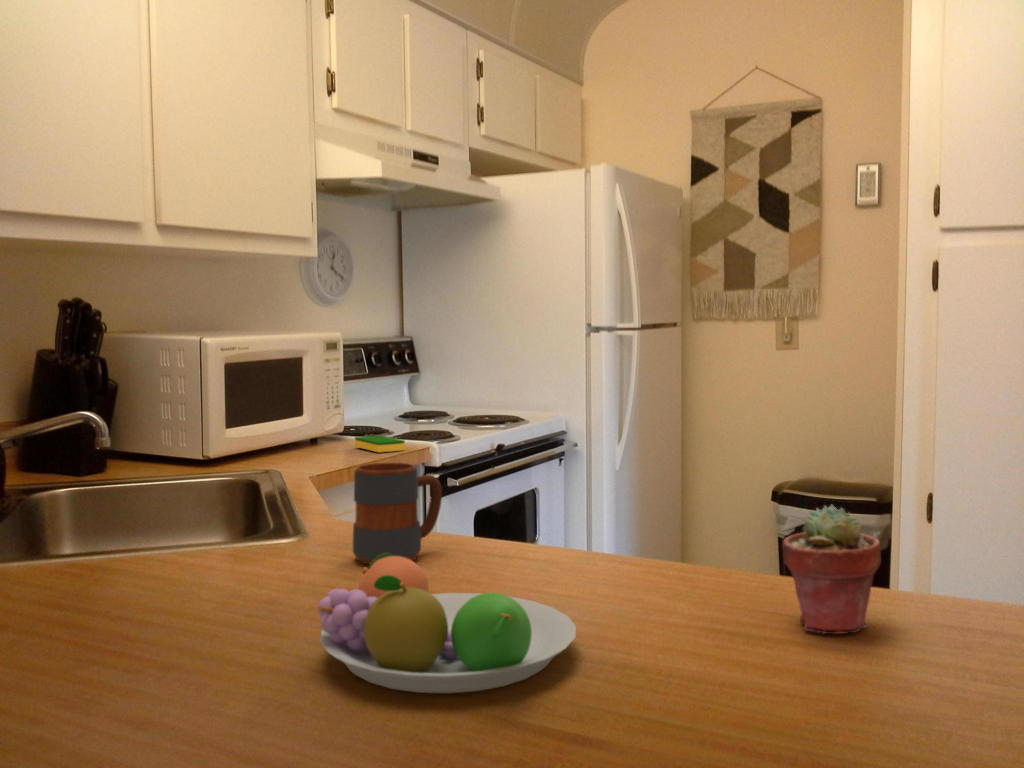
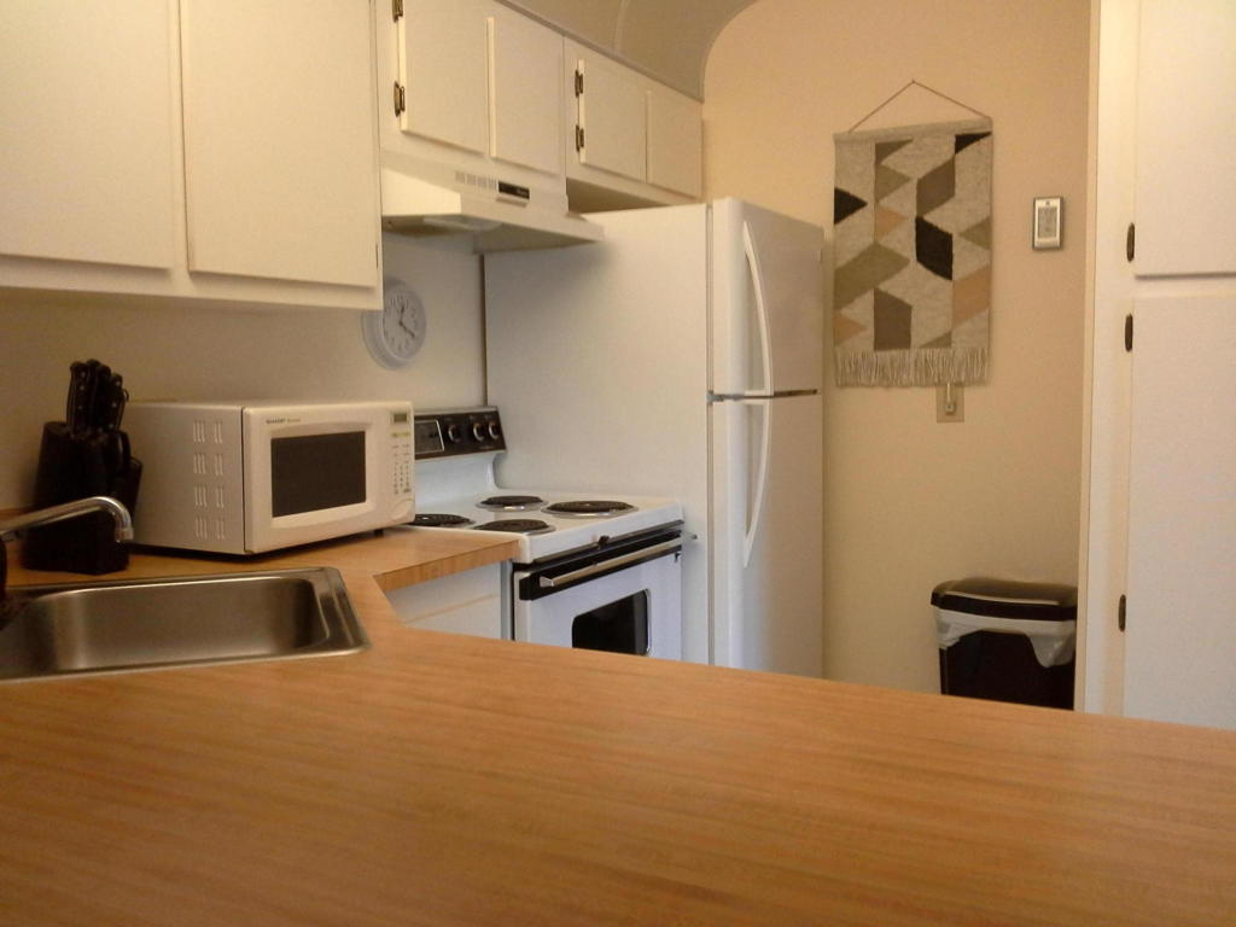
- dish sponge [354,434,406,454]
- mug [352,462,443,565]
- potted succulent [781,504,882,635]
- fruit bowl [317,553,577,694]
